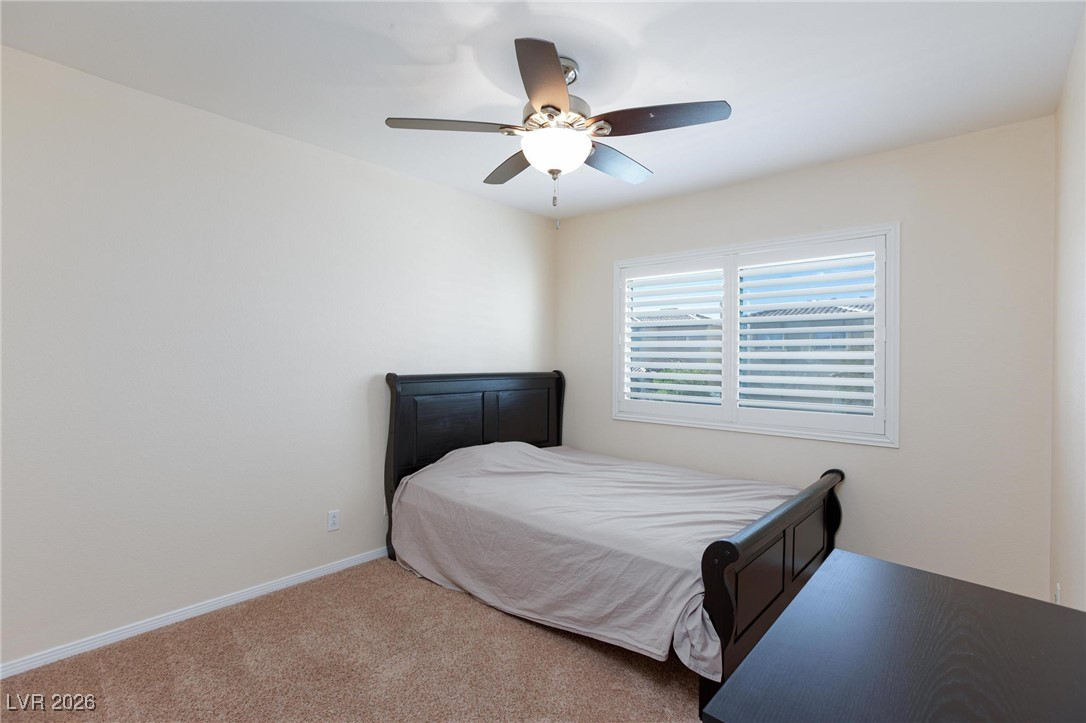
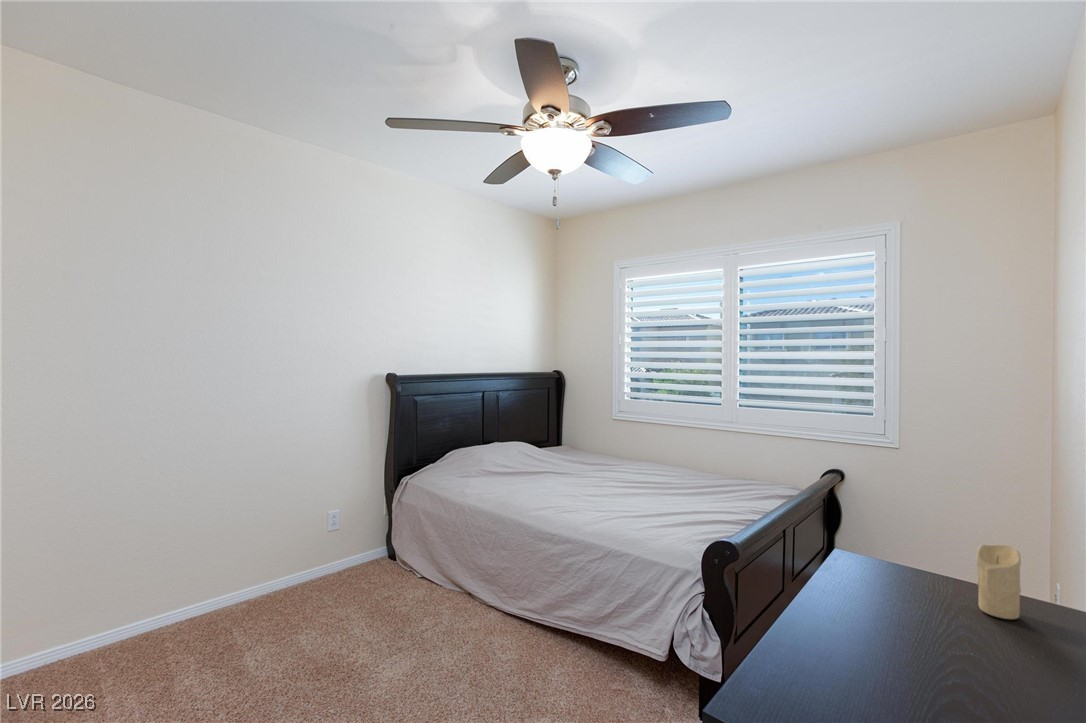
+ candle [975,543,1022,620]
